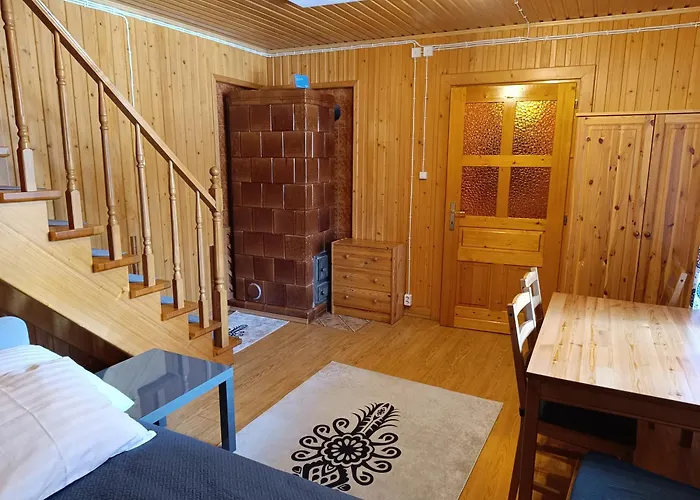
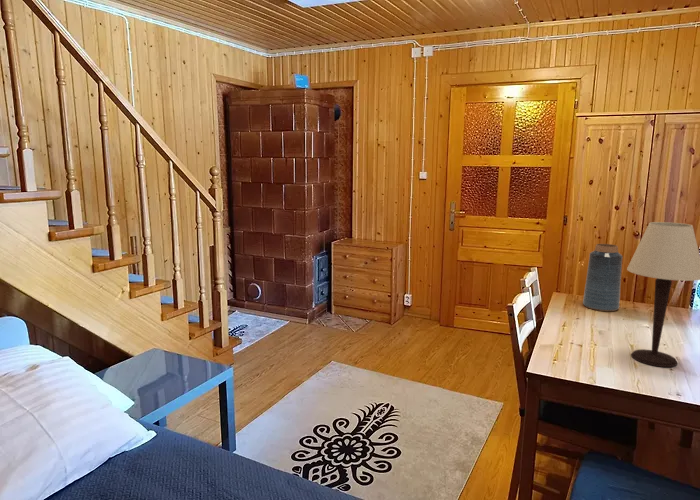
+ table lamp [626,221,700,368]
+ vase [582,243,624,312]
